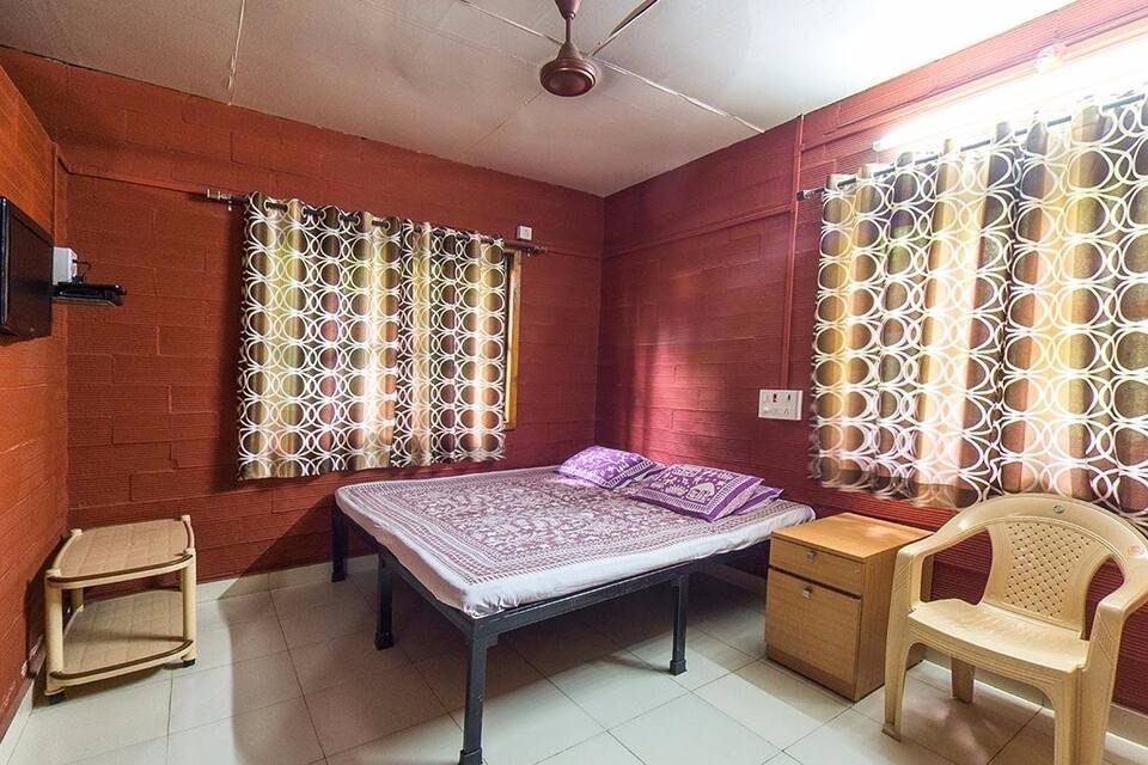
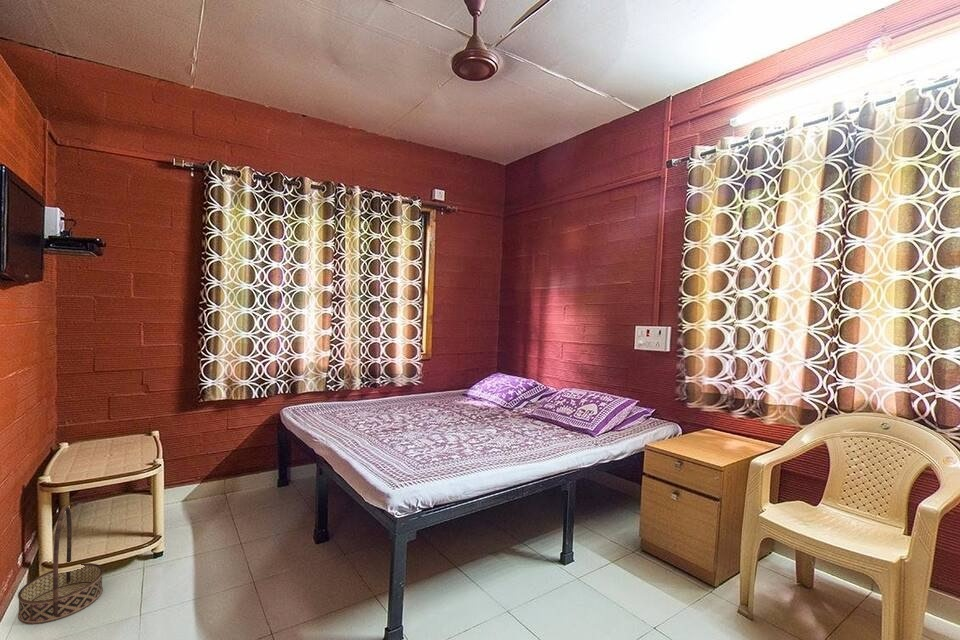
+ basket [17,505,104,625]
